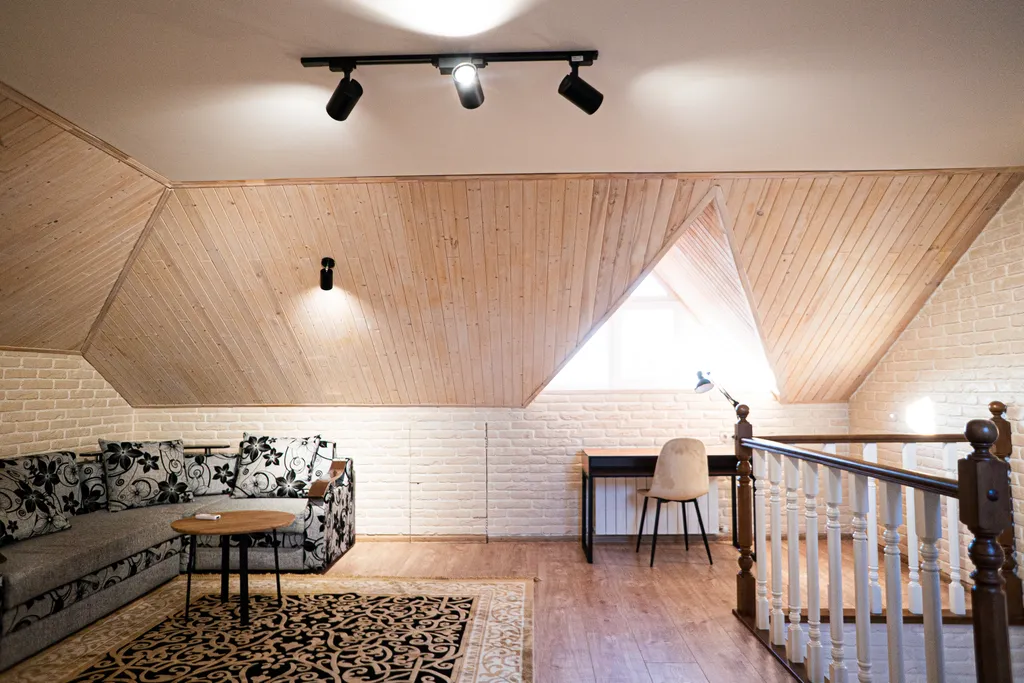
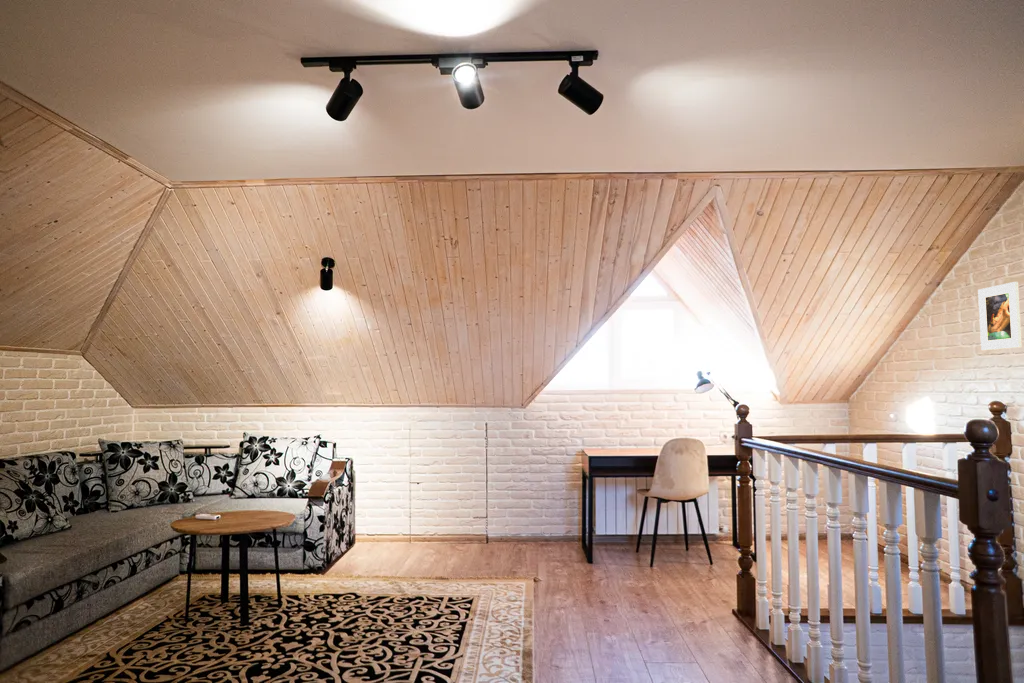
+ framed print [977,281,1023,351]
